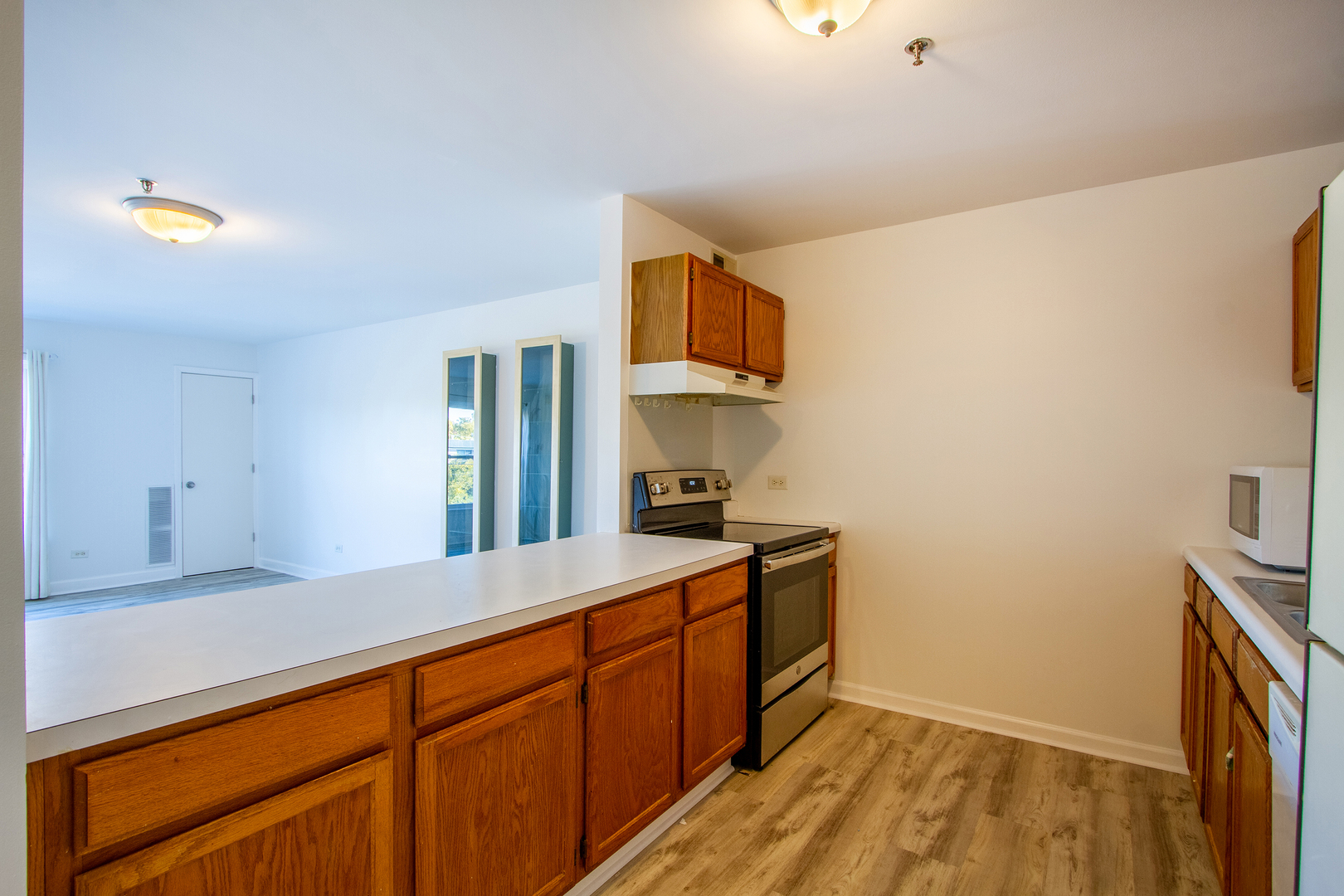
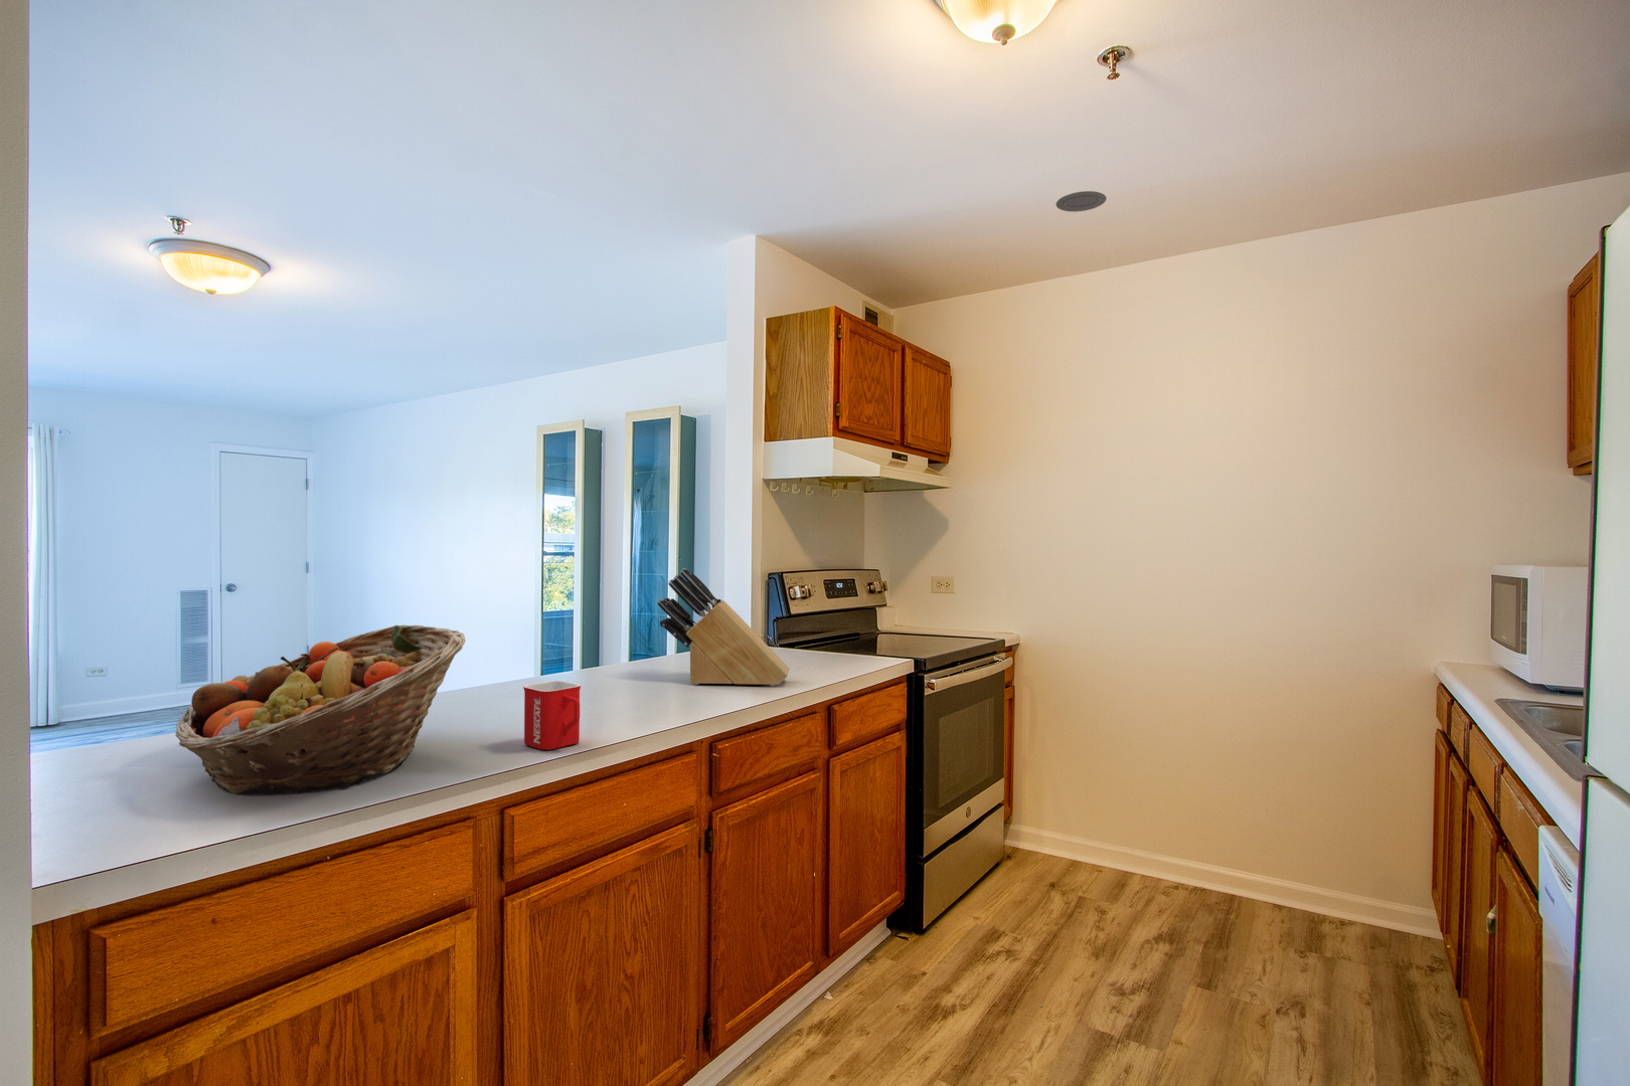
+ recessed light [1055,190,1107,212]
+ fruit basket [175,624,466,796]
+ mug [523,680,582,751]
+ knife block [656,567,791,687]
